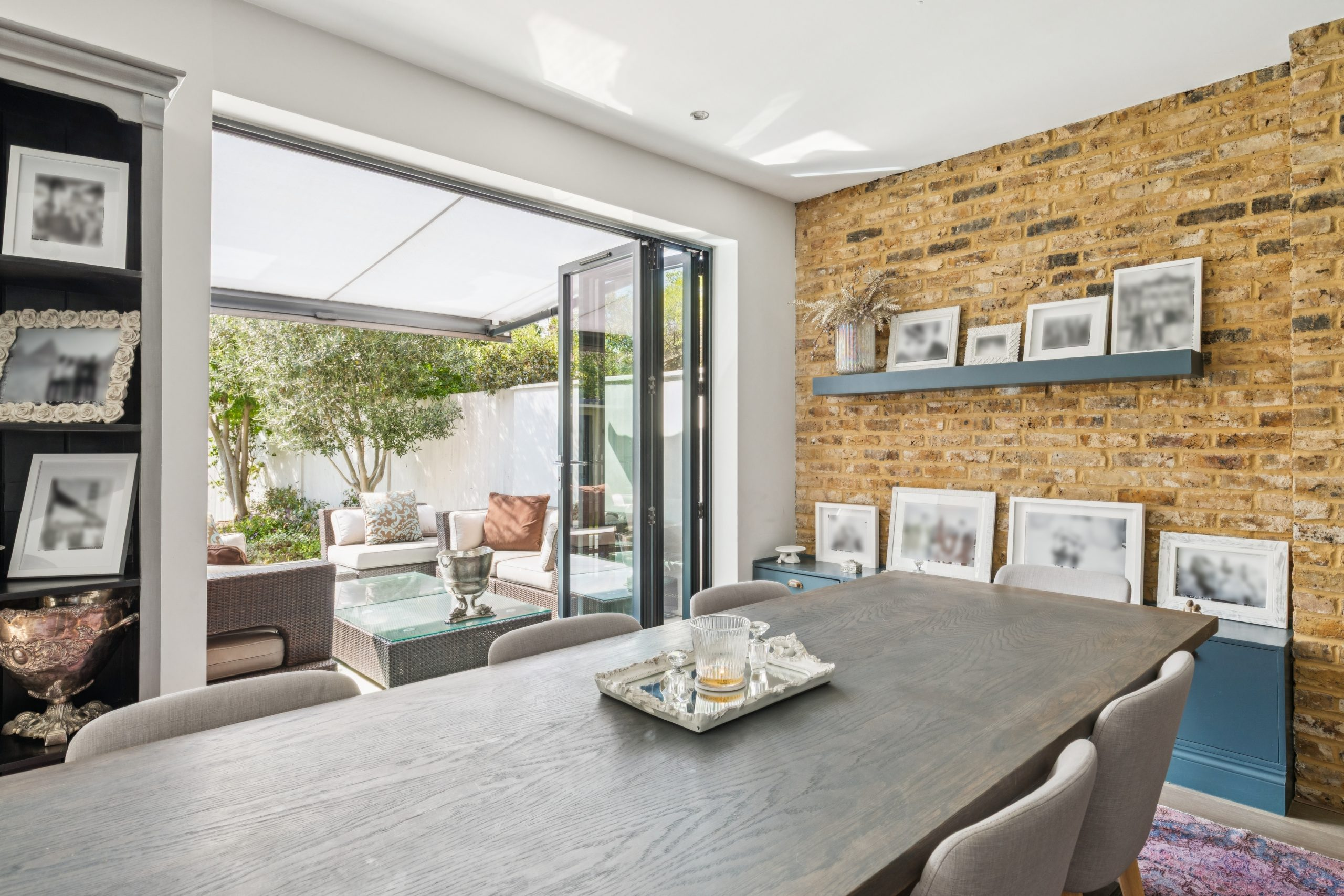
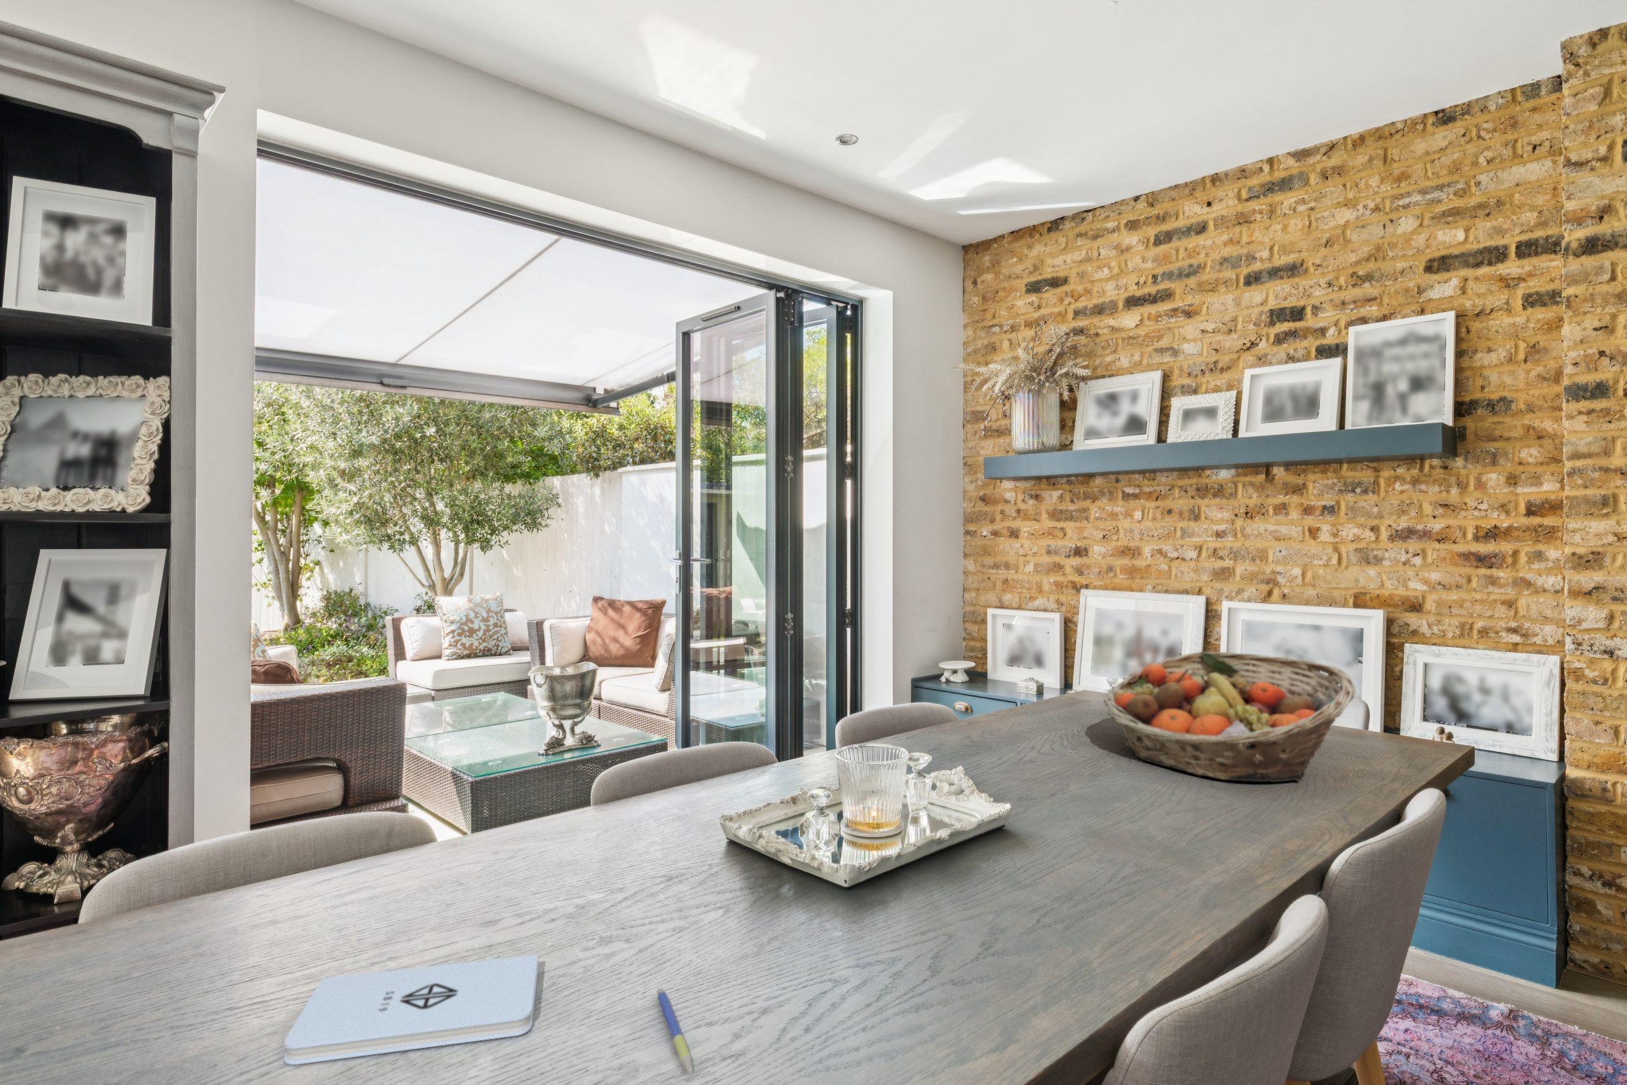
+ pen [656,987,694,1075]
+ notepad [283,954,539,1066]
+ fruit basket [1103,650,1356,783]
